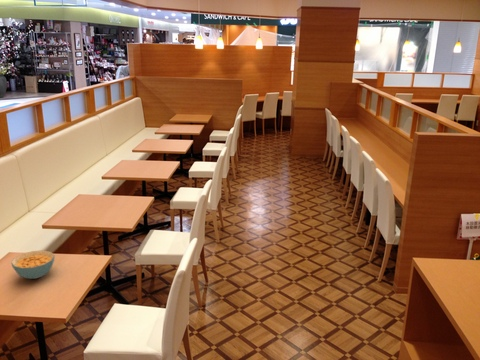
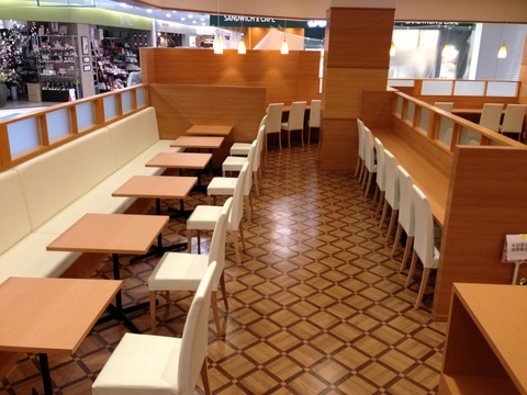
- cereal bowl [10,249,56,280]
